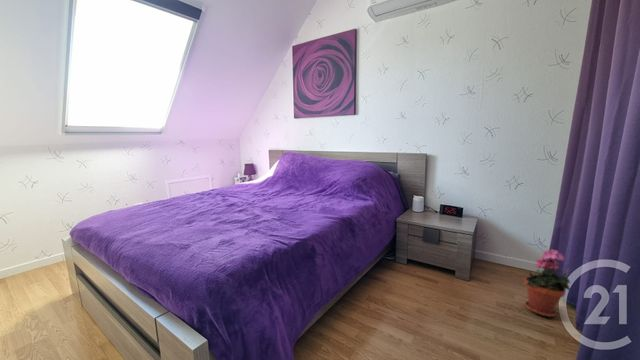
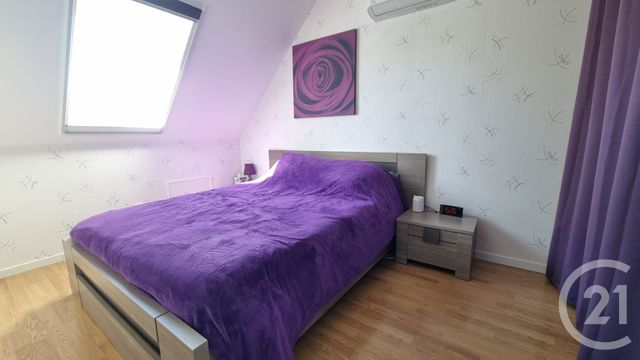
- potted plant [523,248,571,318]
